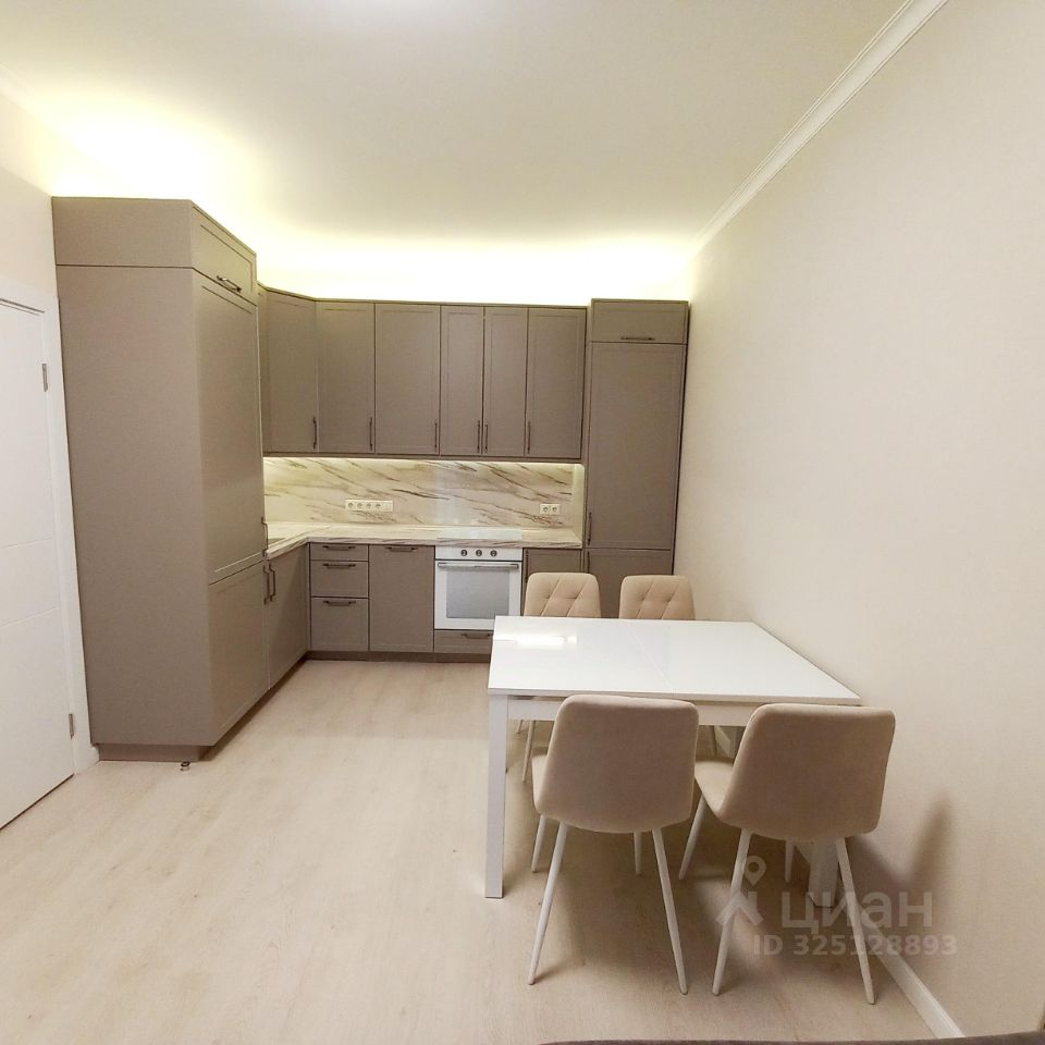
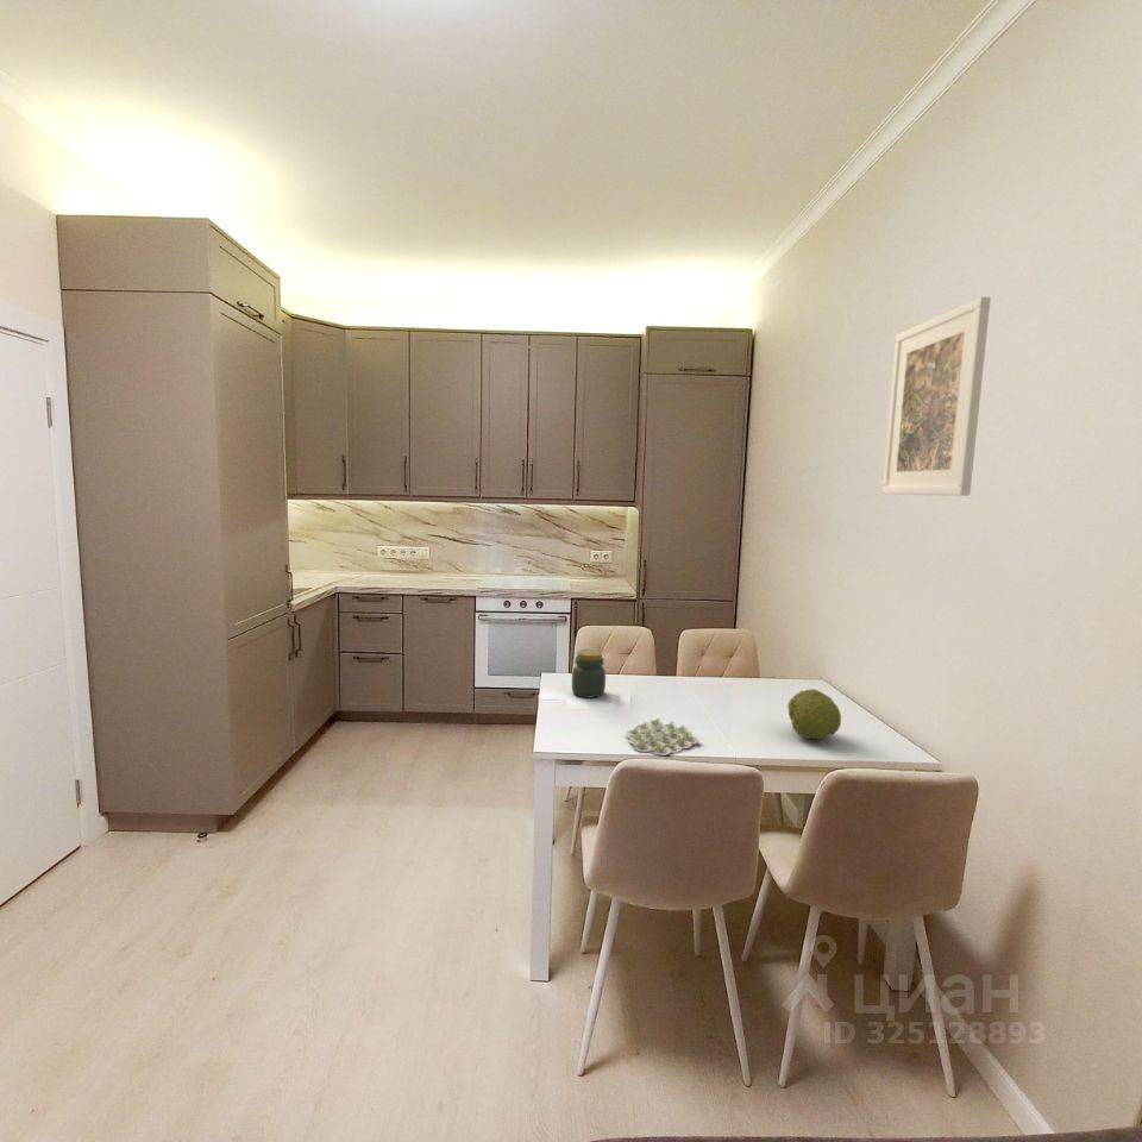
+ jar [571,648,607,698]
+ fruit [786,688,842,741]
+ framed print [881,296,992,497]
+ teacup [625,717,701,757]
